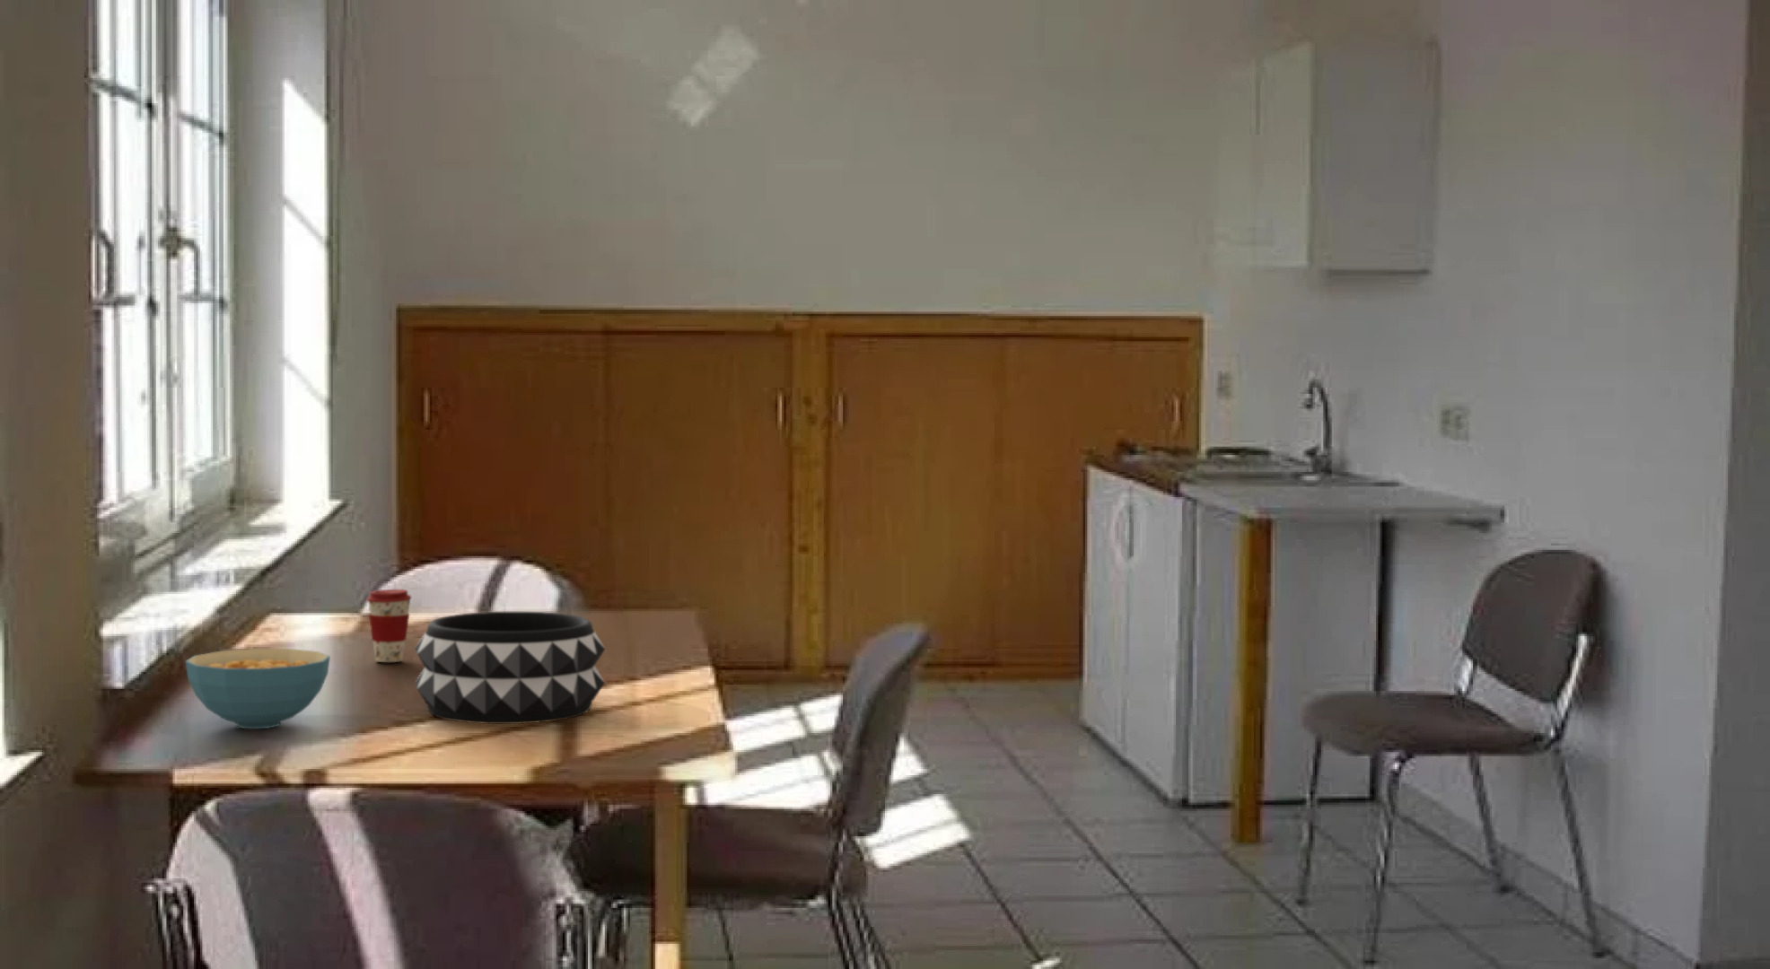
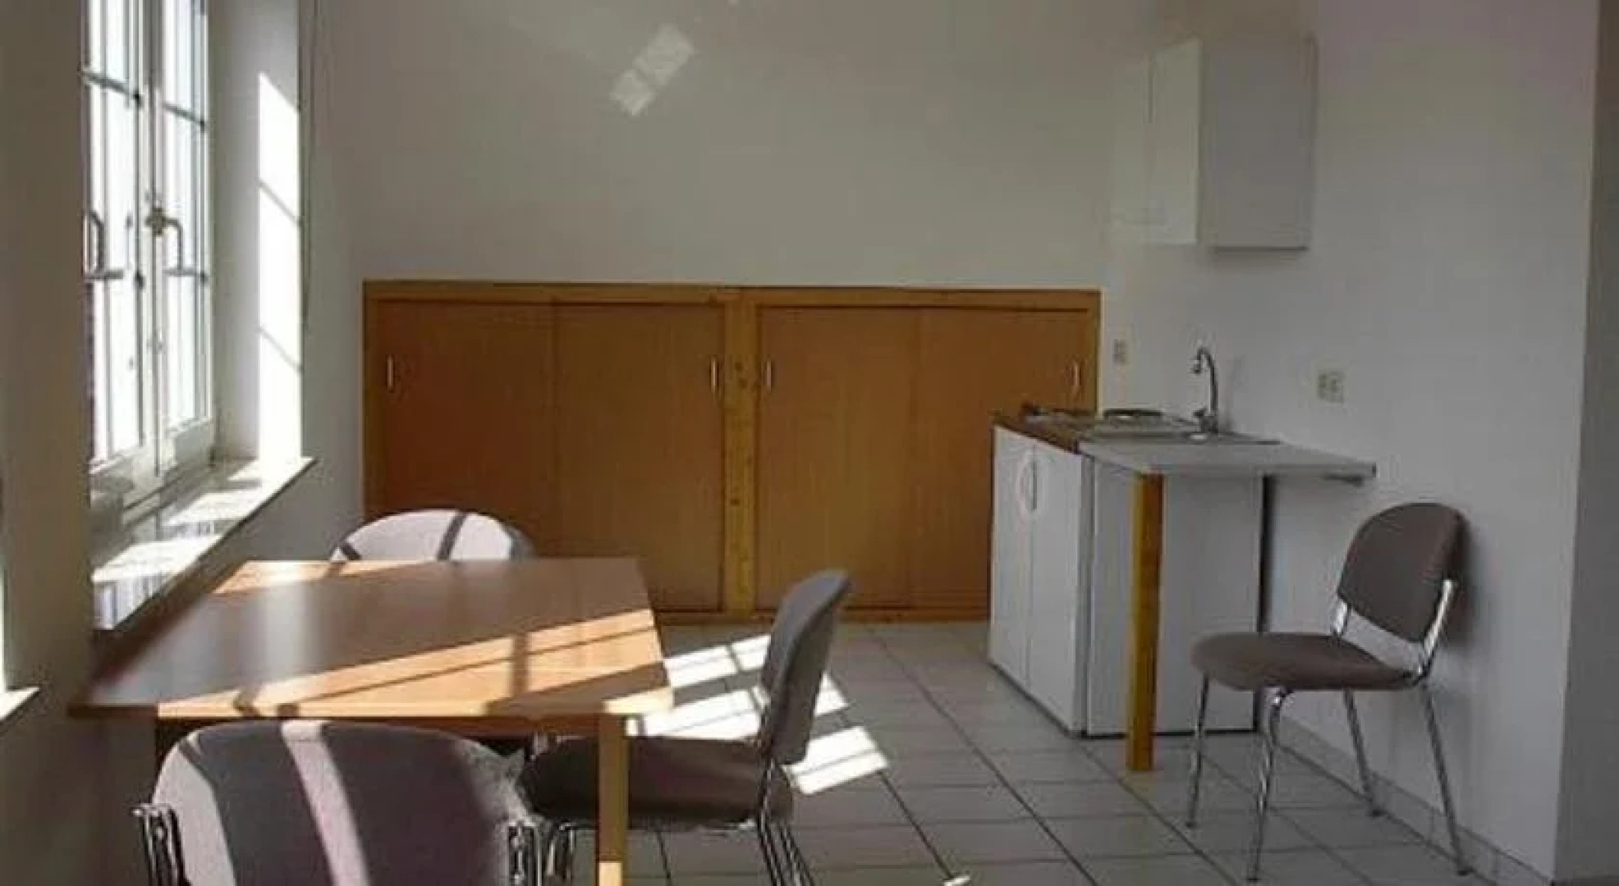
- cereal bowl [185,648,331,729]
- decorative bowl [414,611,606,724]
- coffee cup [366,588,412,664]
